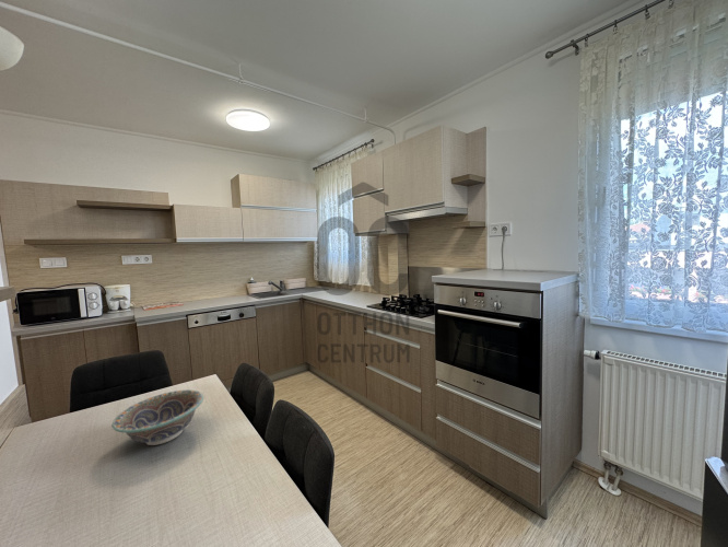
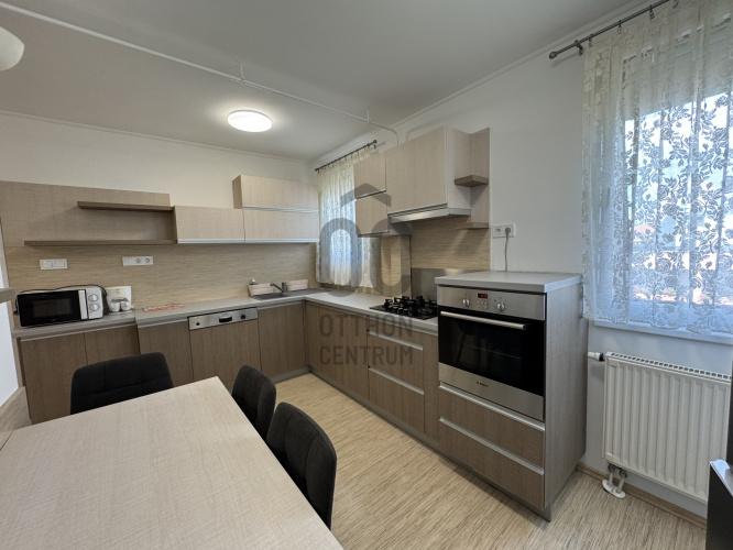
- decorative bowl [111,388,204,446]
